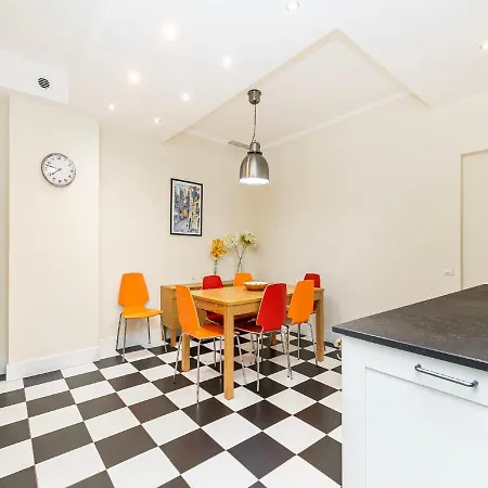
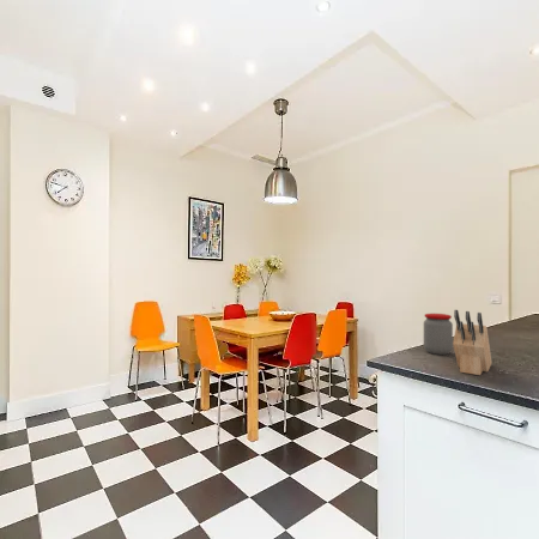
+ knife block [453,309,492,376]
+ jar [423,313,454,356]
